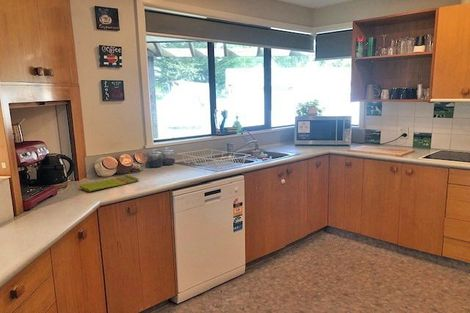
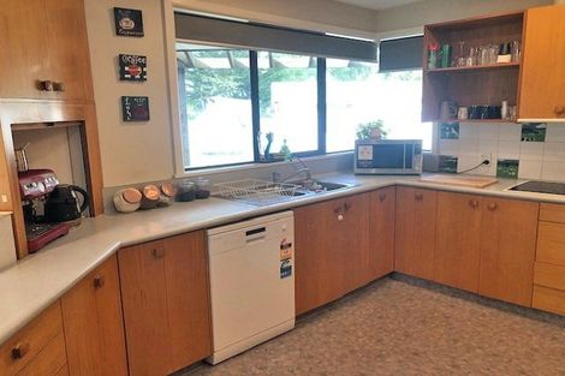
- dish towel [79,174,140,192]
